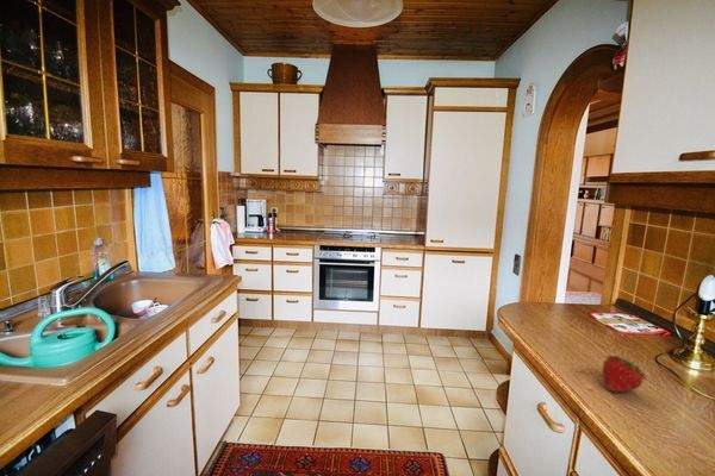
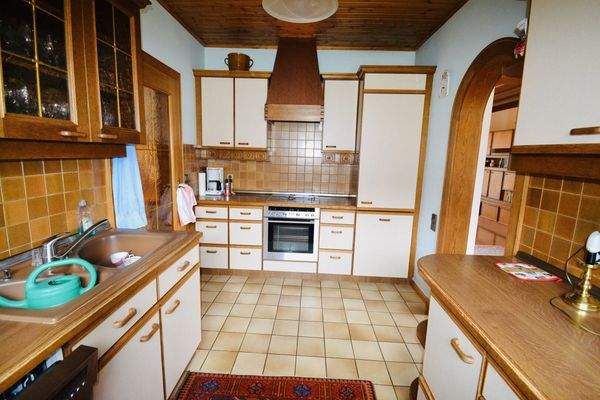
- fruit [602,355,647,393]
